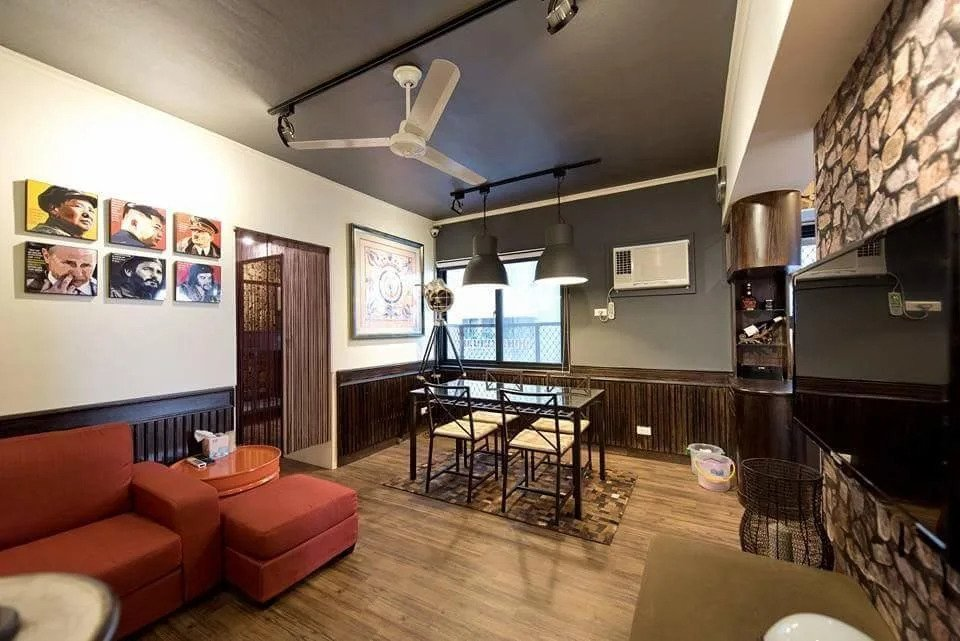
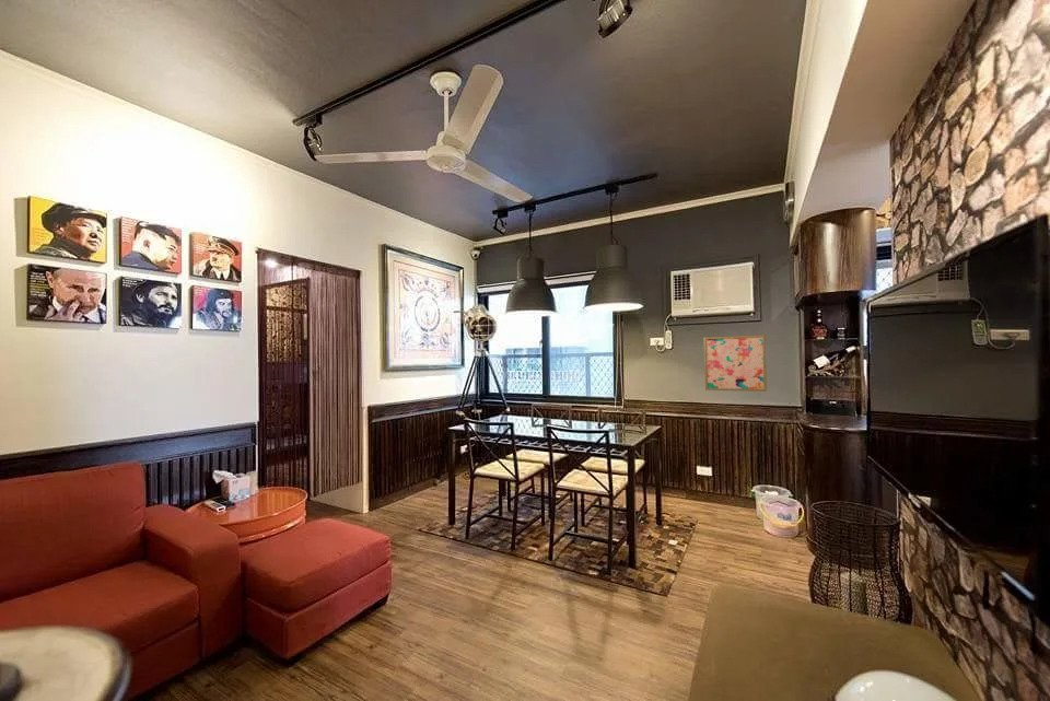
+ wall art [703,335,768,393]
